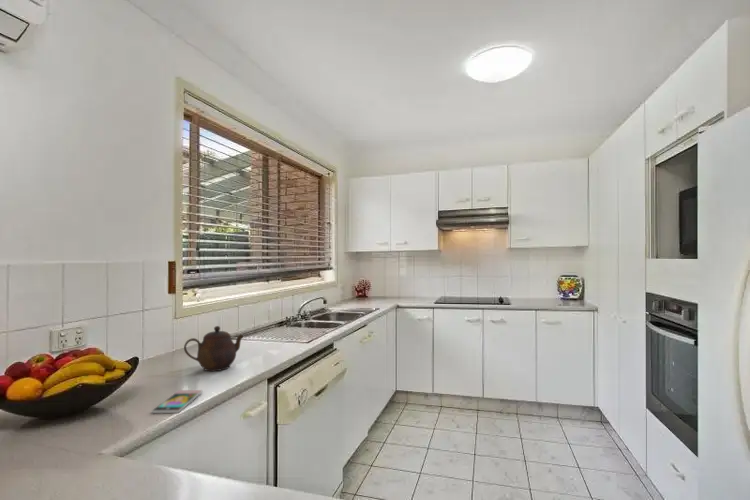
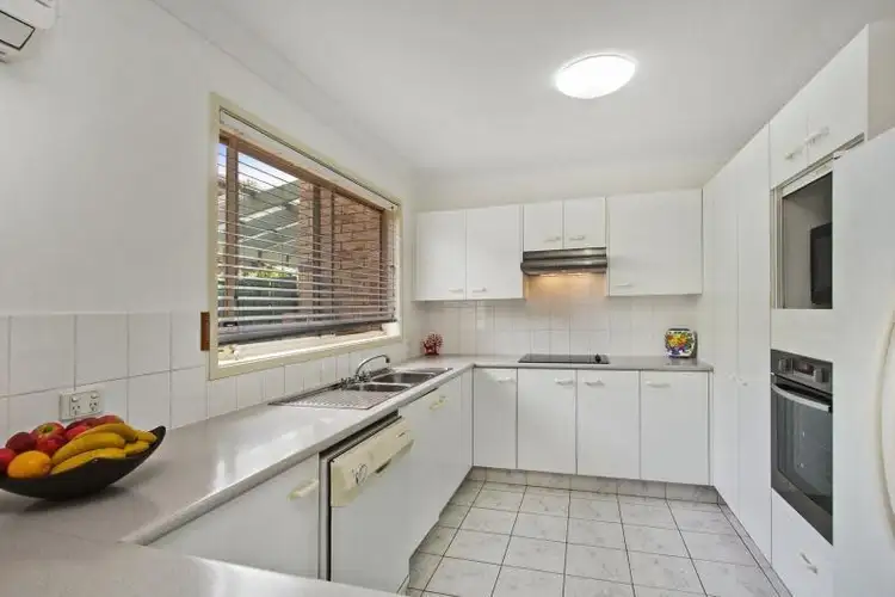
- teapot [183,325,245,372]
- smartphone [151,389,203,414]
